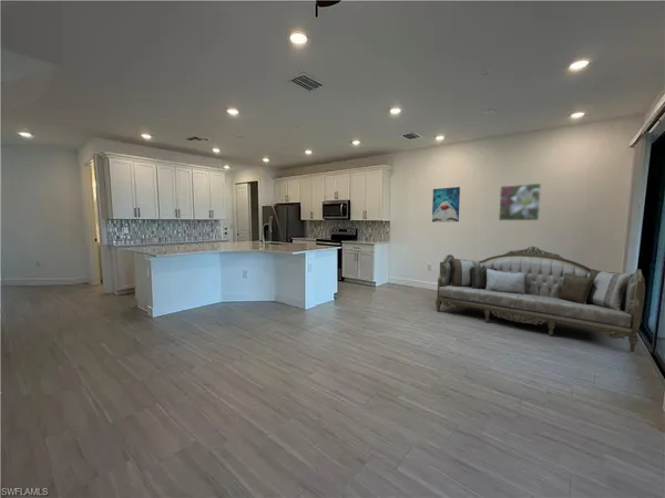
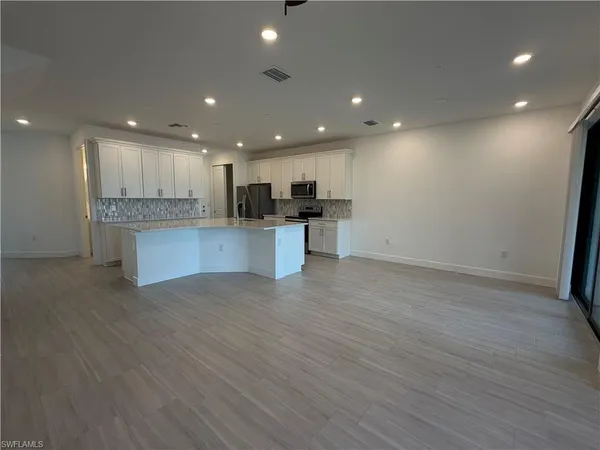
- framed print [498,183,542,221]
- sofa [434,246,646,353]
- wall art [431,186,461,224]
